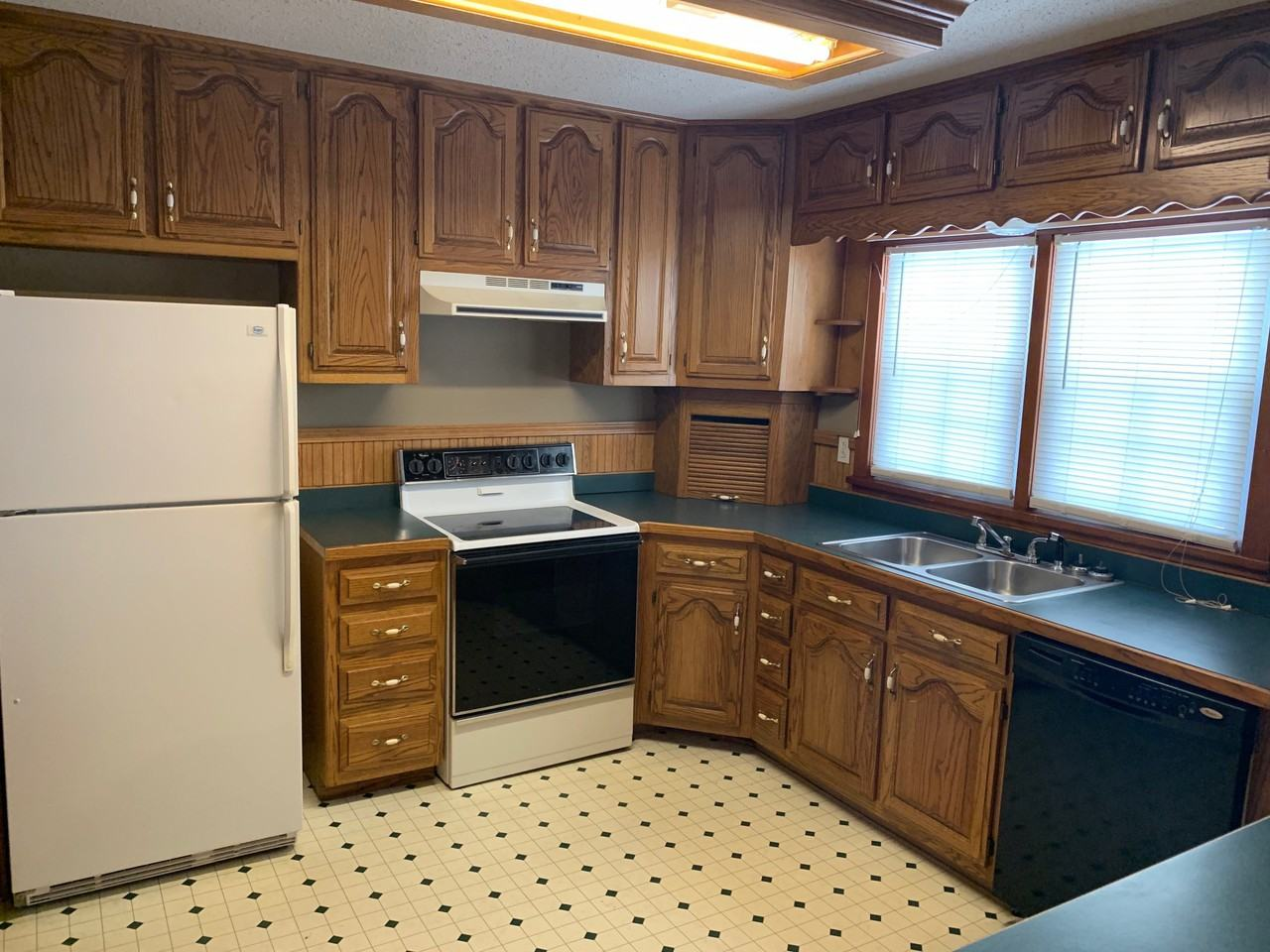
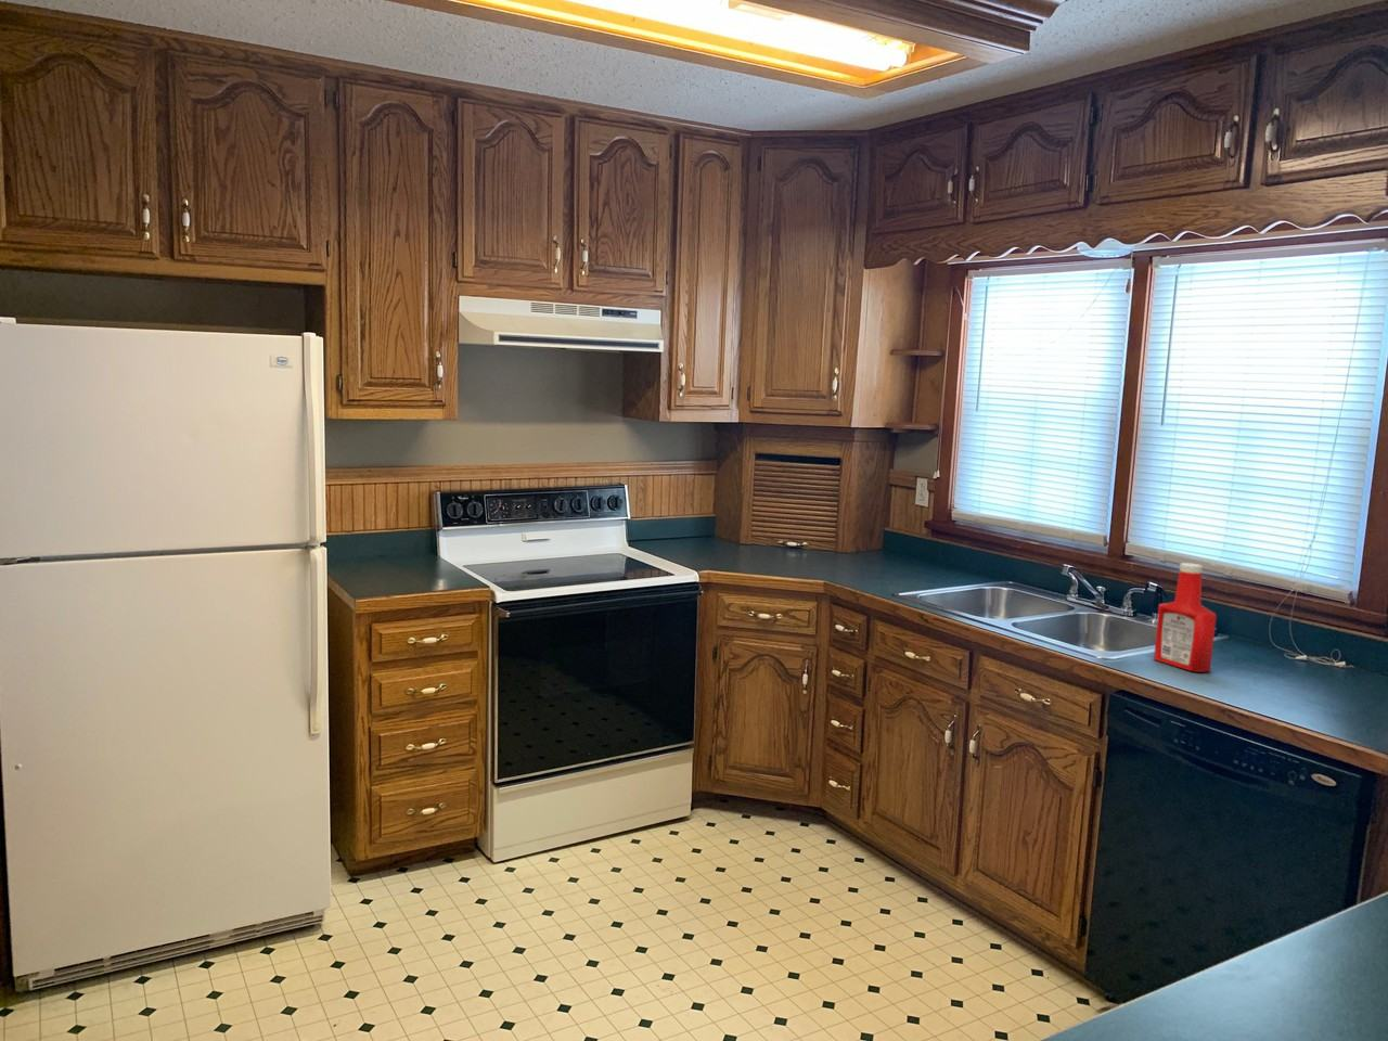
+ soap bottle [1153,562,1218,674]
